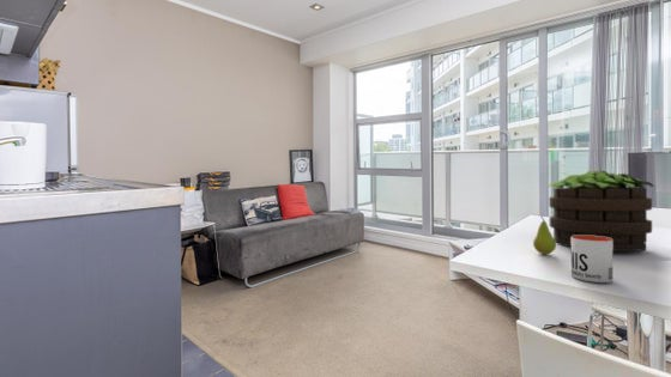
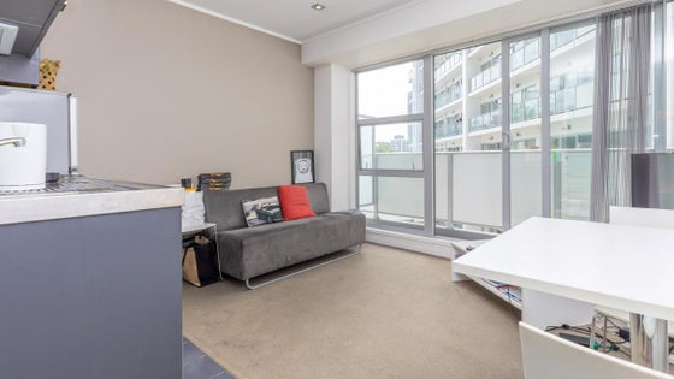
- potted plant [545,169,655,253]
- mug [570,236,613,284]
- fruit [532,215,557,255]
